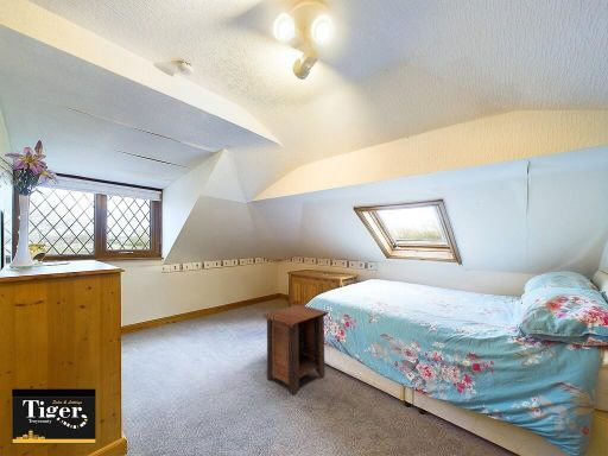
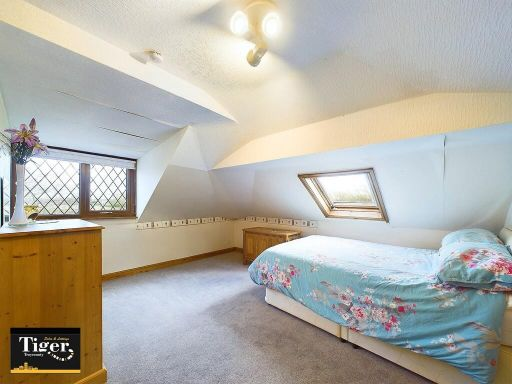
- nightstand [261,303,329,397]
